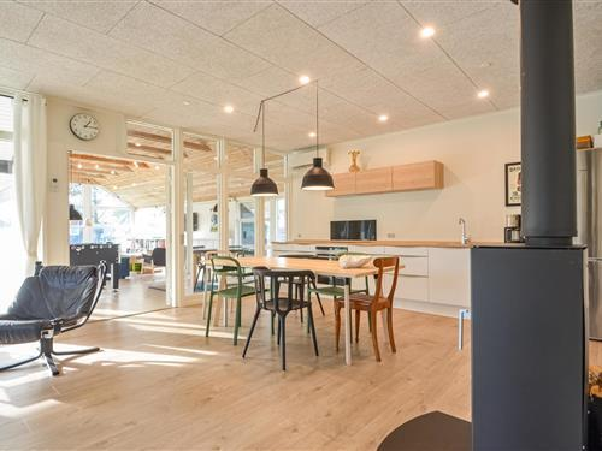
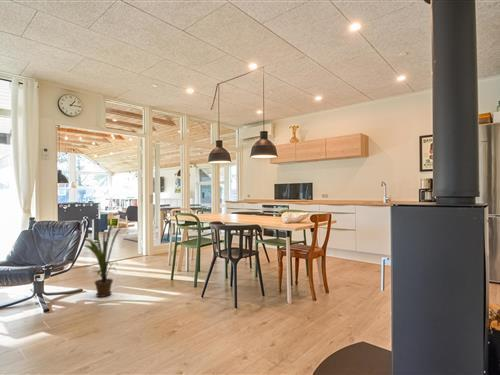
+ house plant [79,219,126,298]
